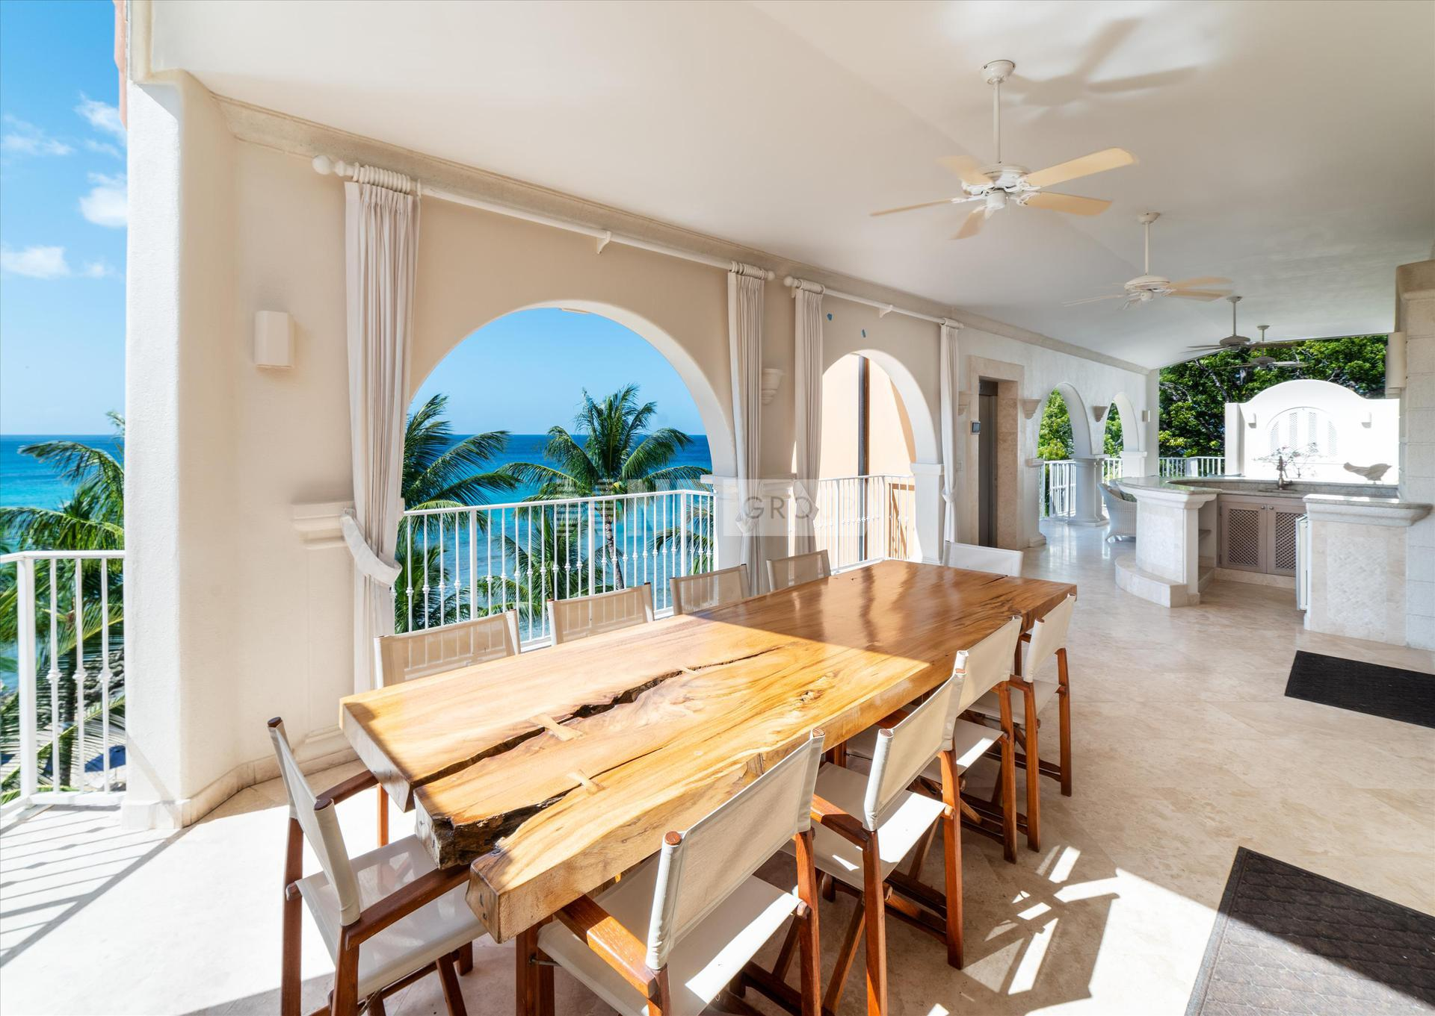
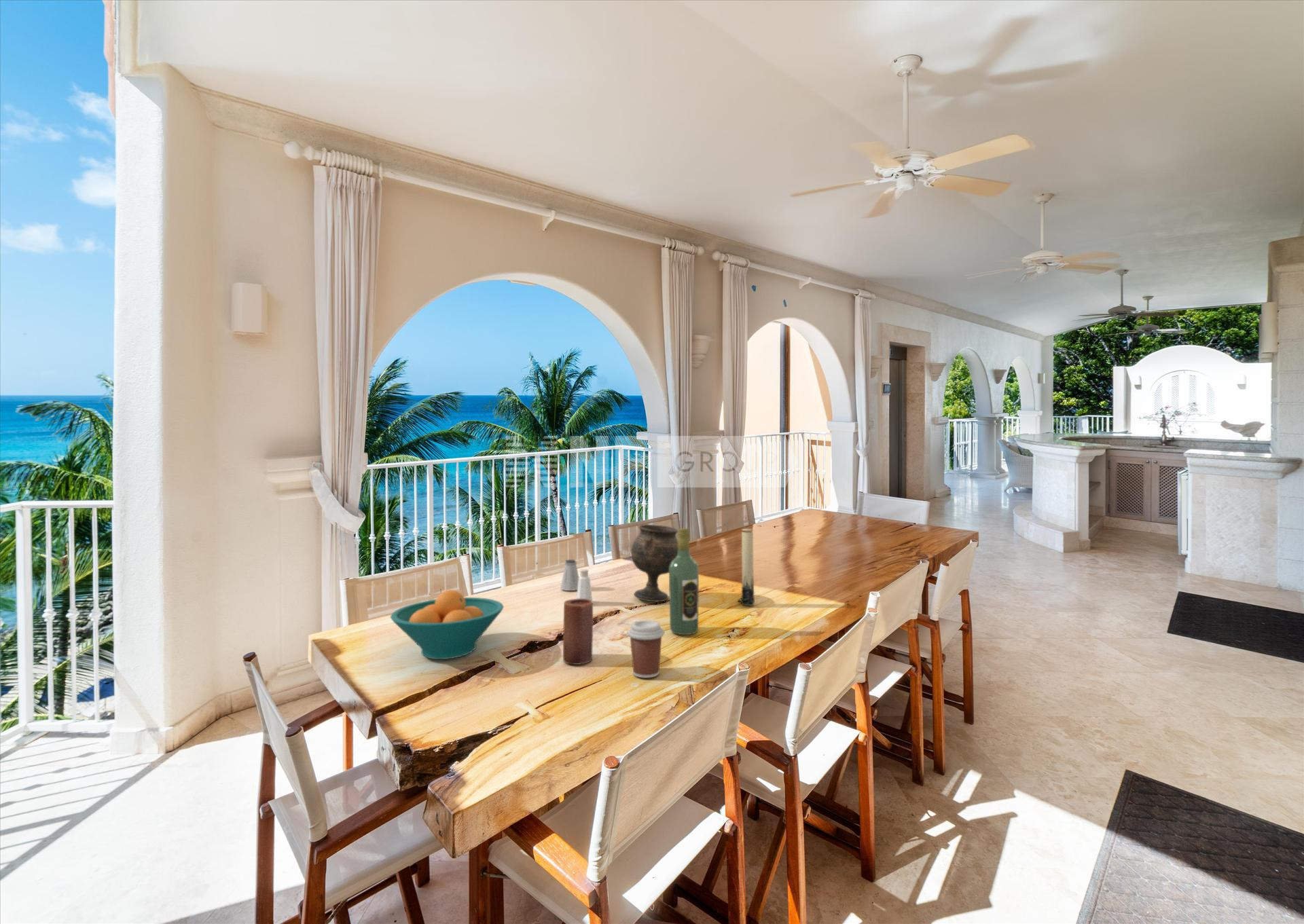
+ goblet [630,524,678,602]
+ fruit bowl [390,589,504,660]
+ coffee cup [627,620,665,679]
+ saltshaker [560,559,579,591]
+ candle [562,598,594,665]
+ pepper shaker [576,568,593,602]
+ candle [737,528,755,606]
+ wine bottle [668,528,700,635]
